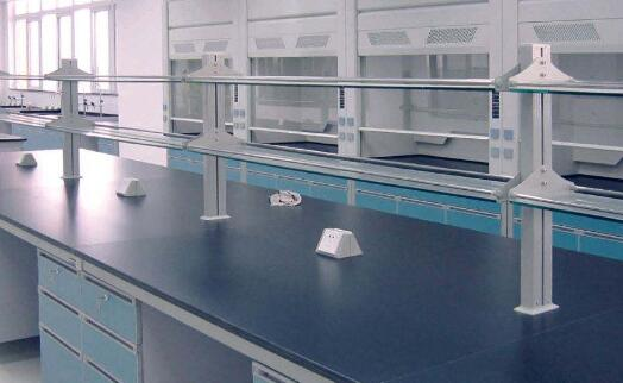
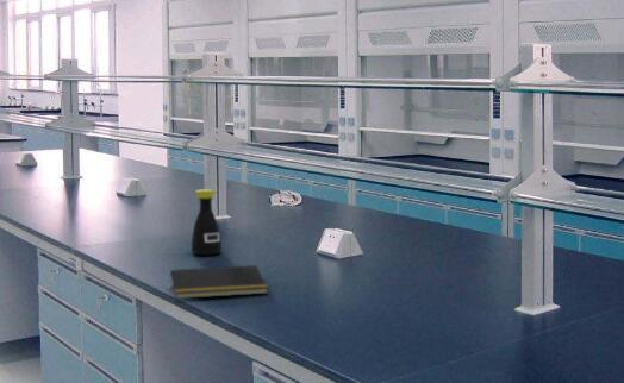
+ bottle [191,189,223,256]
+ notepad [168,264,269,300]
